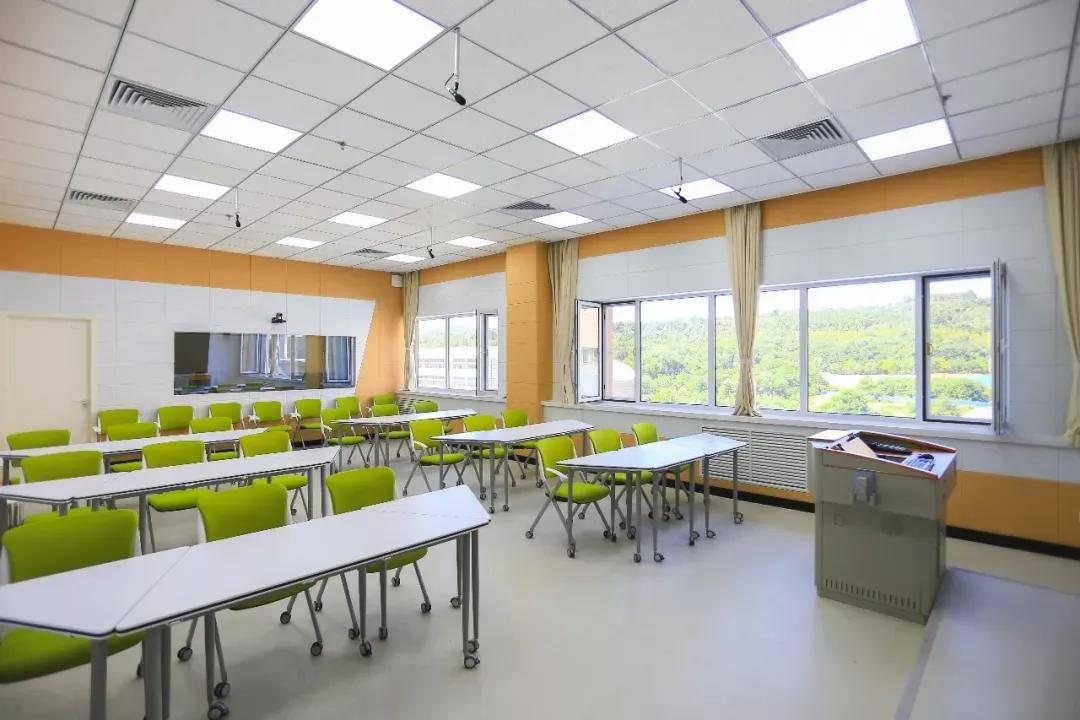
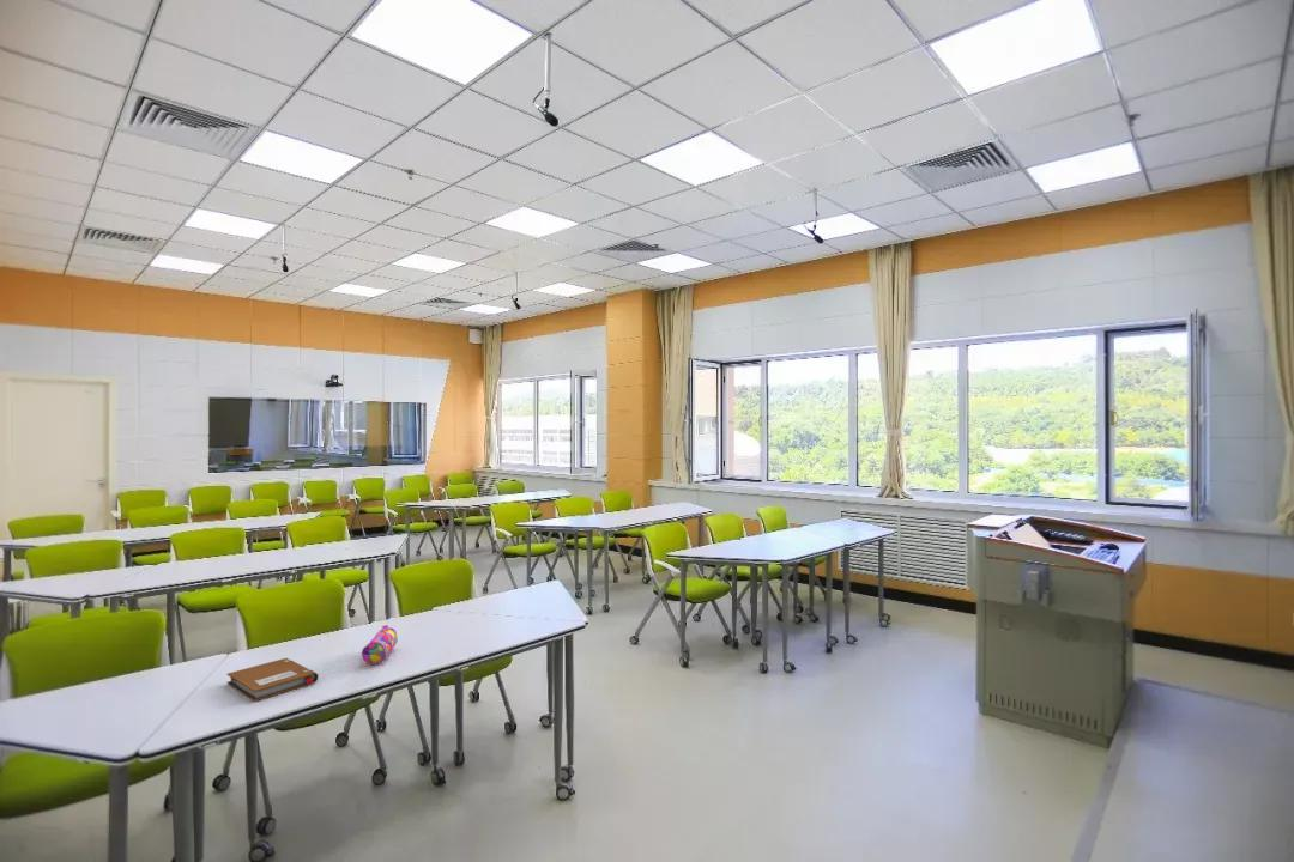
+ pencil case [361,624,399,666]
+ notebook [226,657,319,703]
